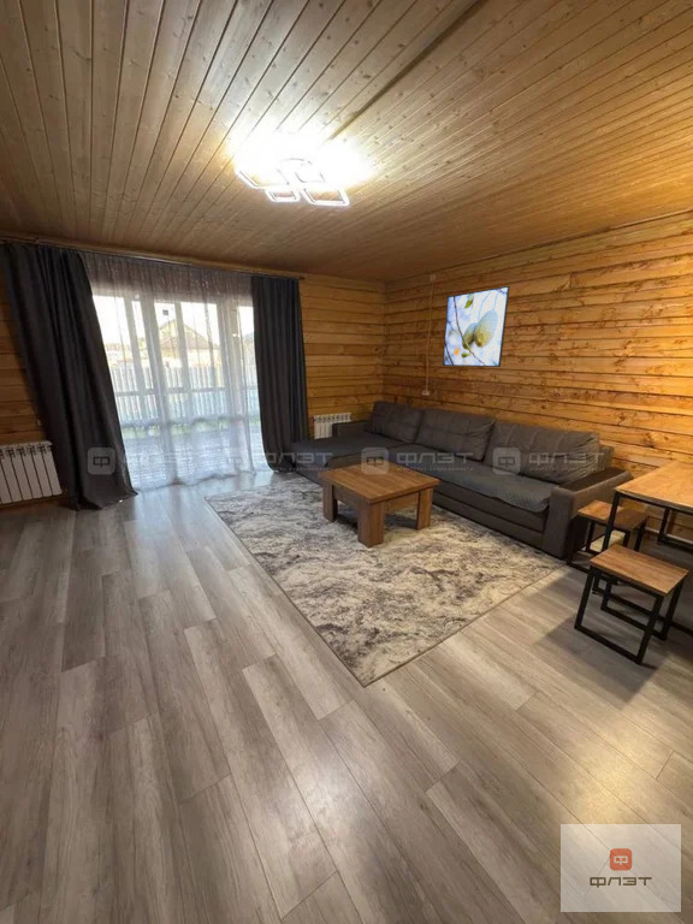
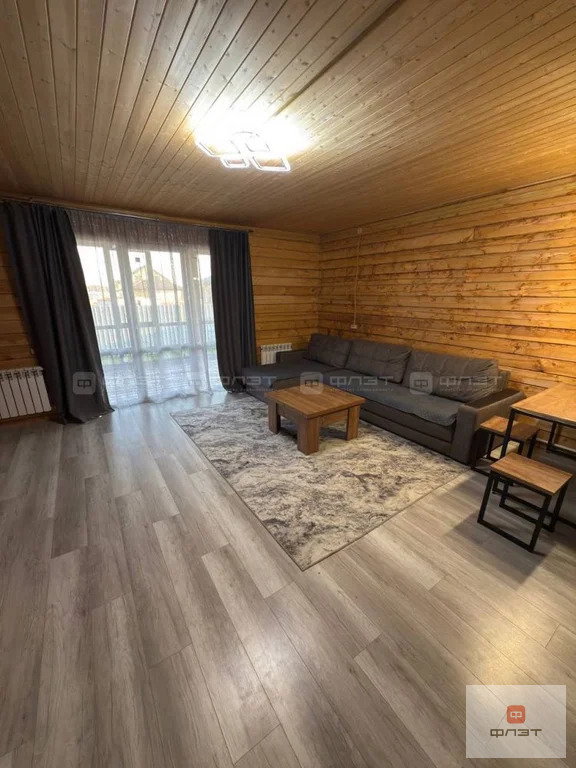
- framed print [442,285,511,368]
